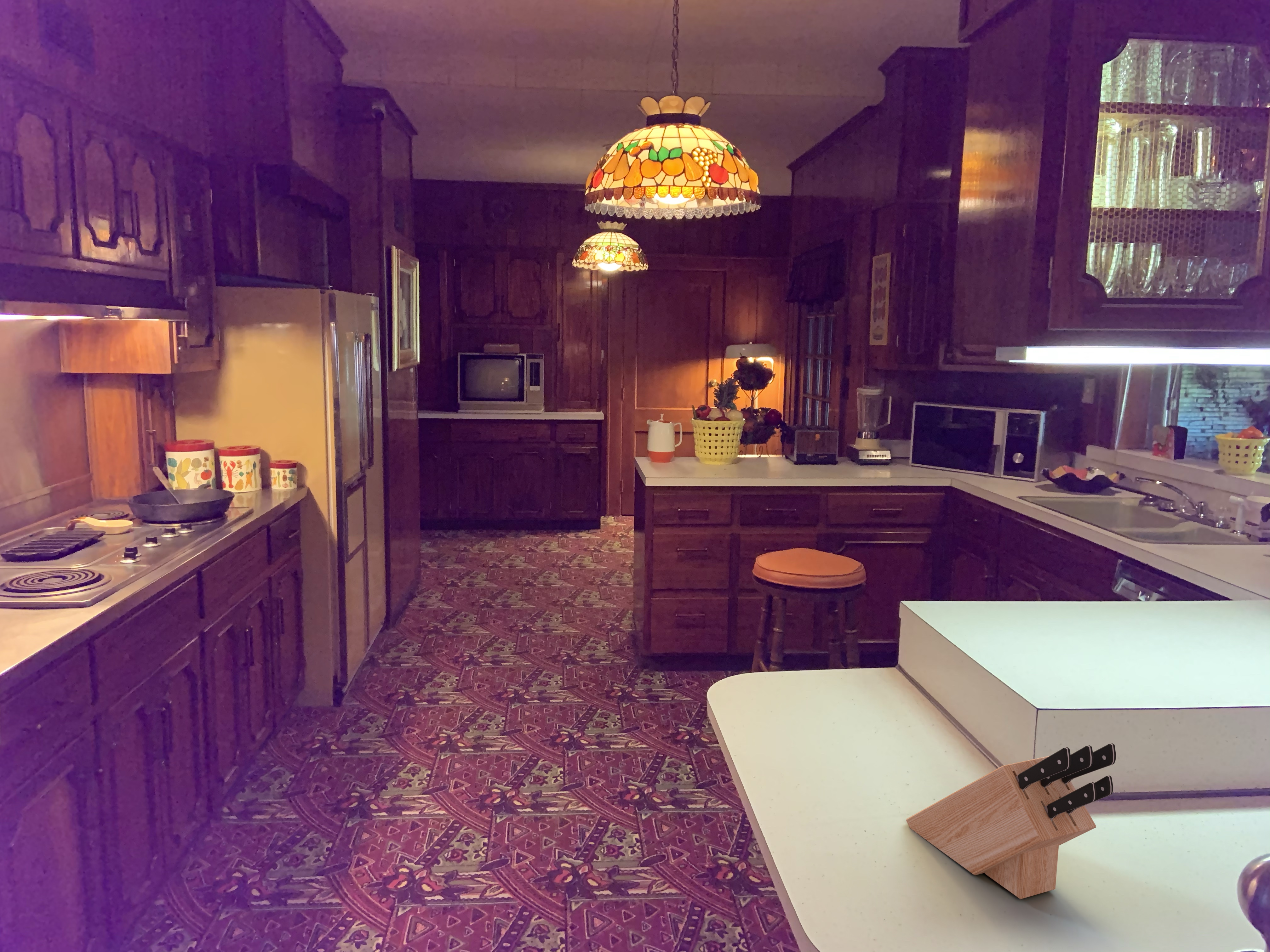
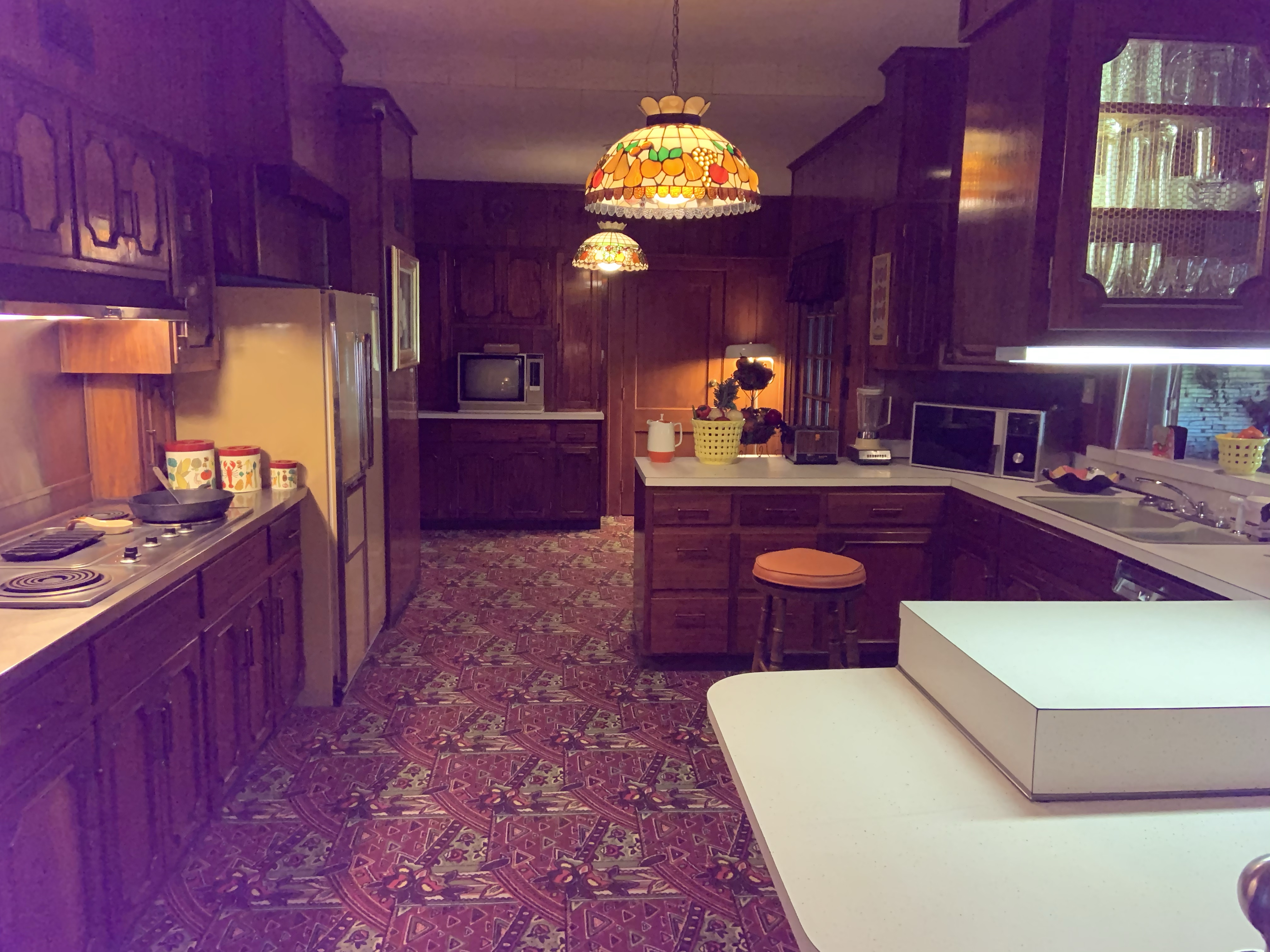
- knife block [906,743,1116,899]
